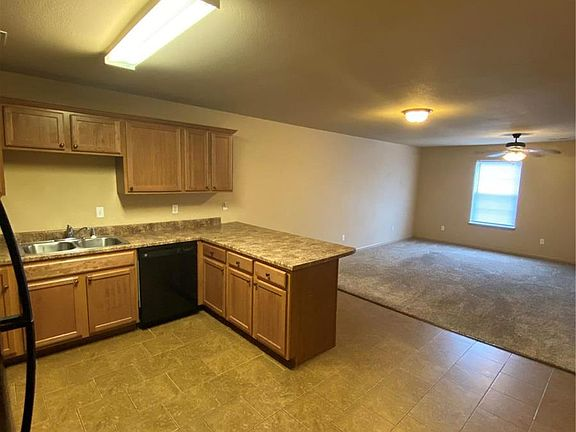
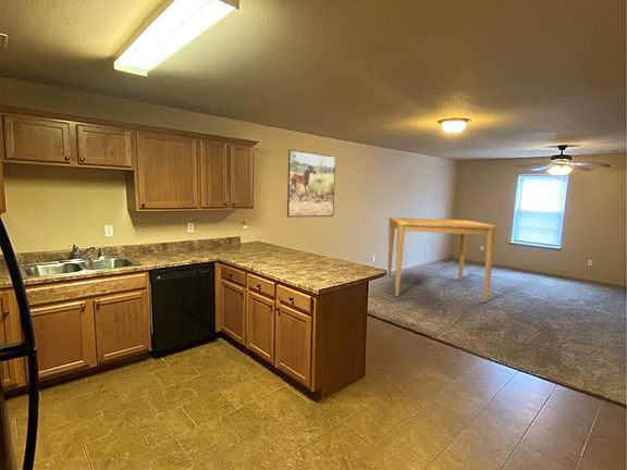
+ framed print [286,149,336,219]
+ dining table [386,217,497,302]
